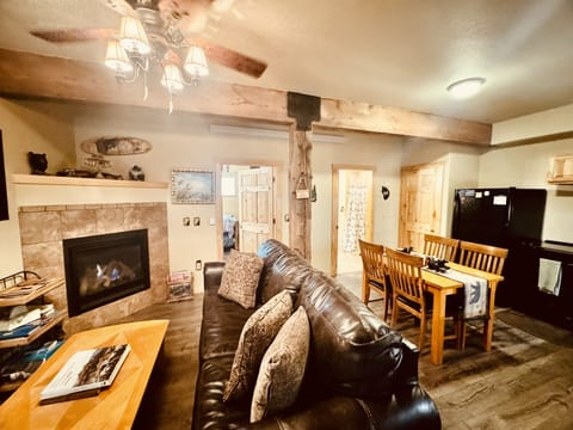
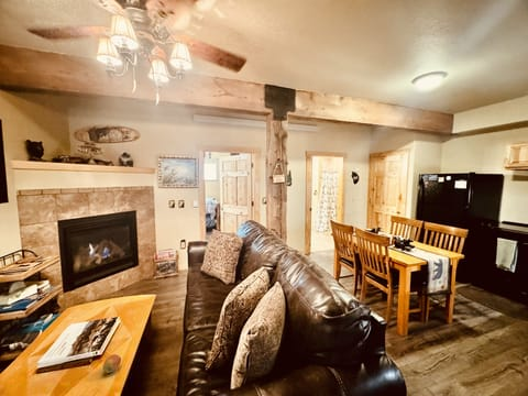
+ apple [102,353,122,374]
